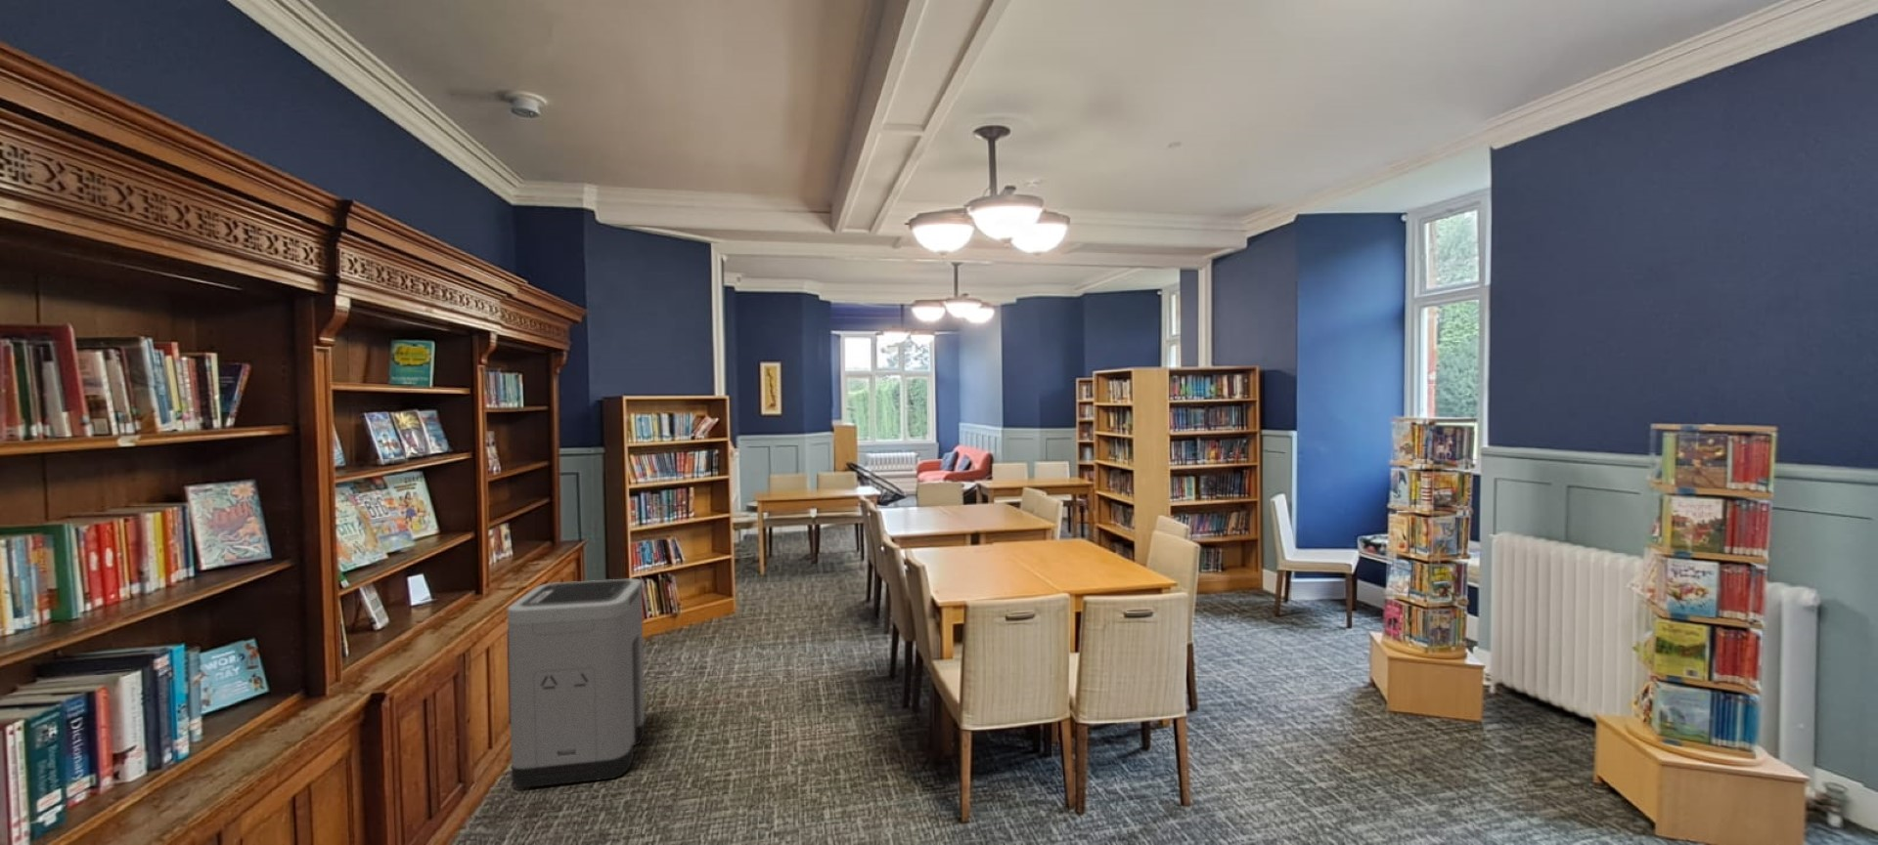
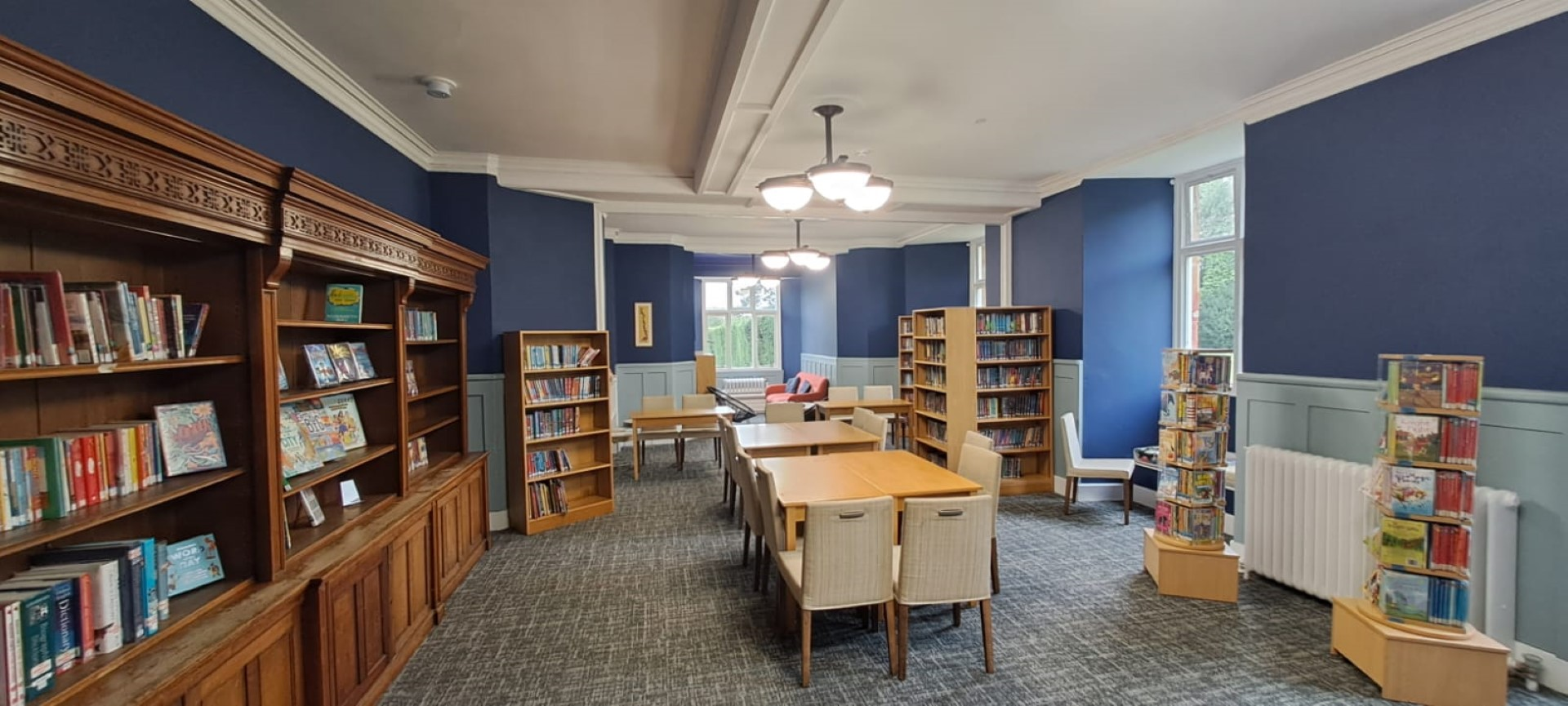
- trash can [507,577,646,789]
